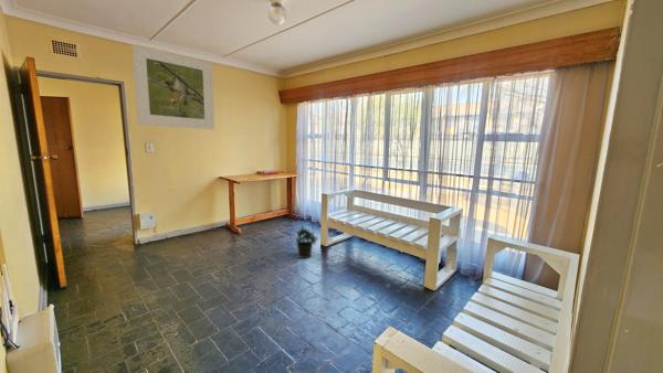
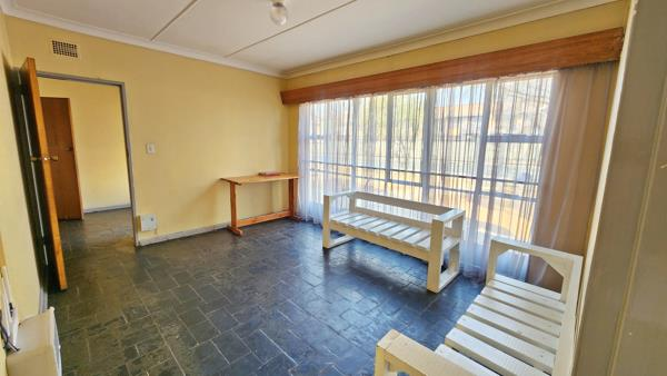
- potted plant [294,225,319,259]
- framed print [131,43,215,130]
